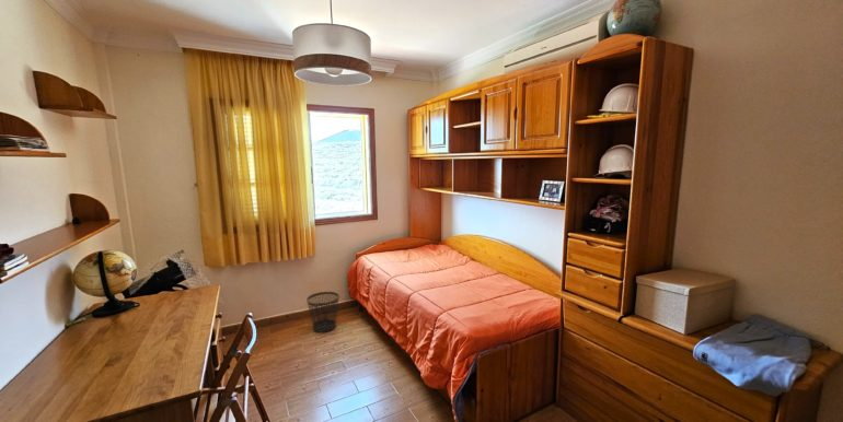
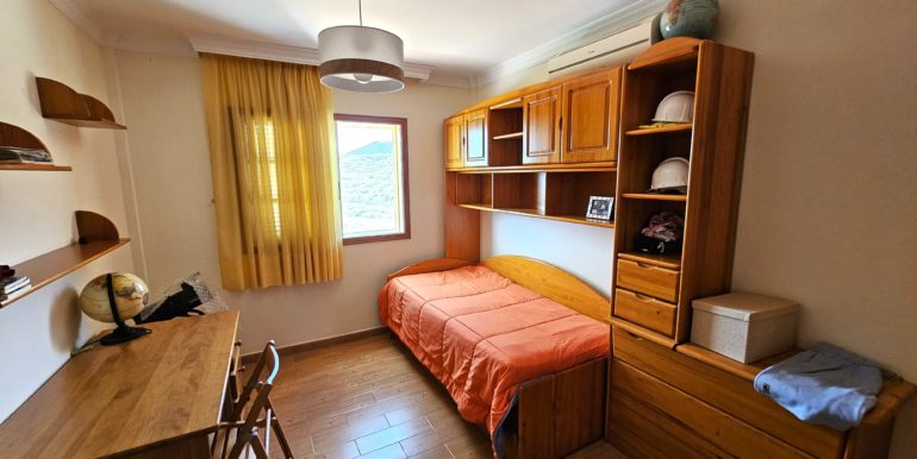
- wastebasket [305,291,340,333]
